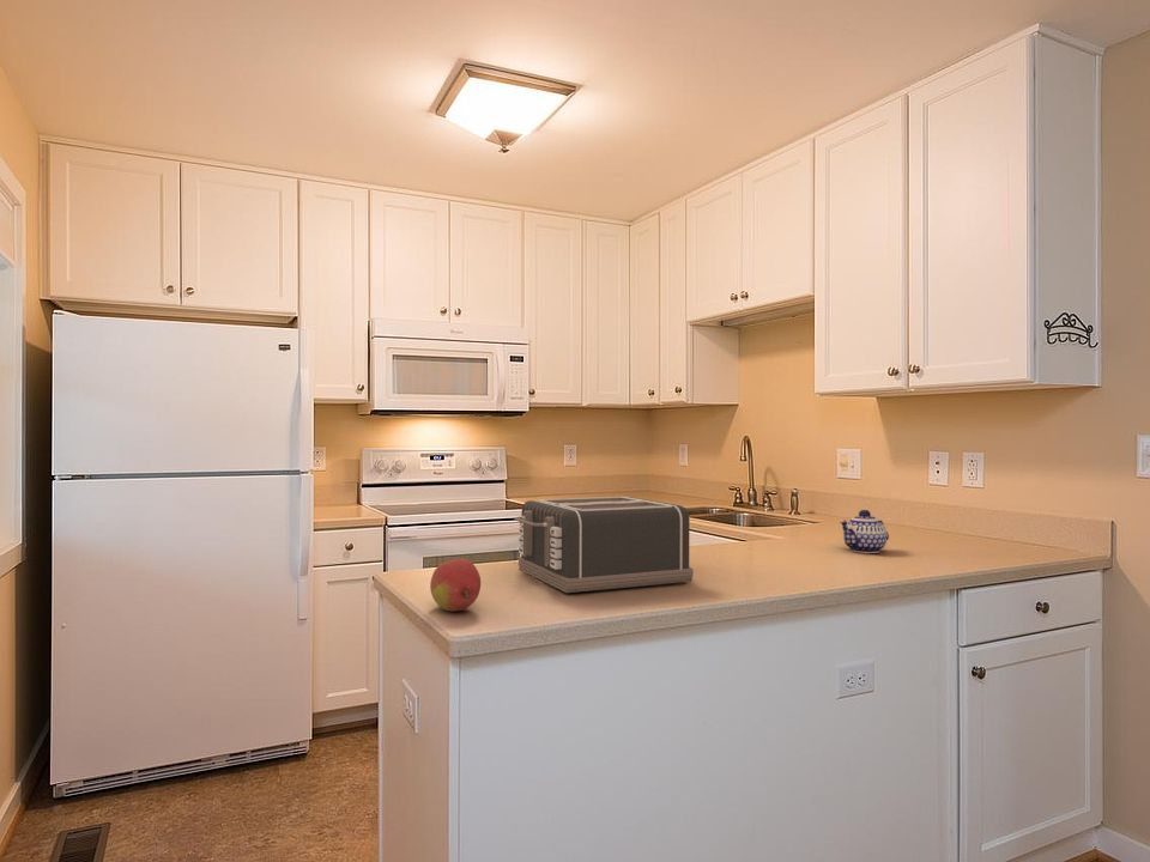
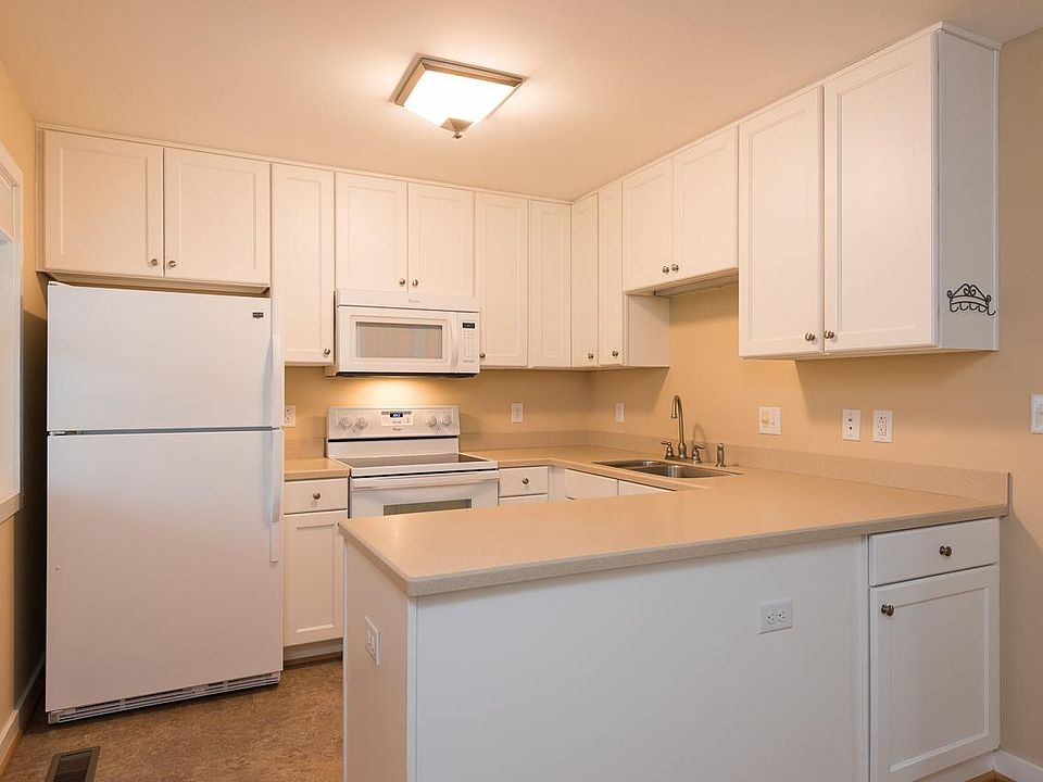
- fruit [429,558,482,612]
- teapot [839,509,890,554]
- toaster [514,496,695,594]
